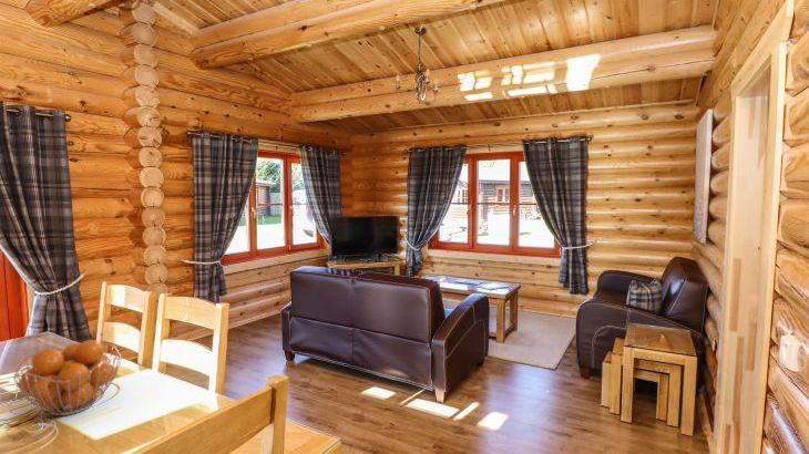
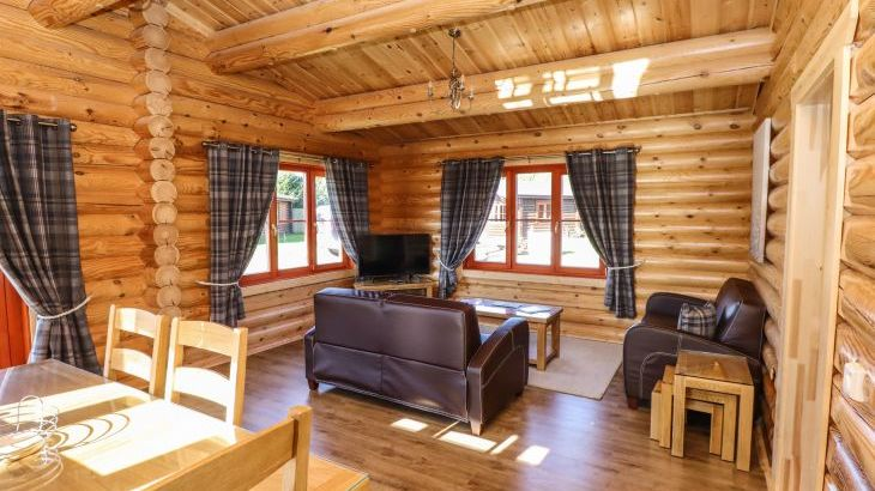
- fruit basket [12,339,122,416]
